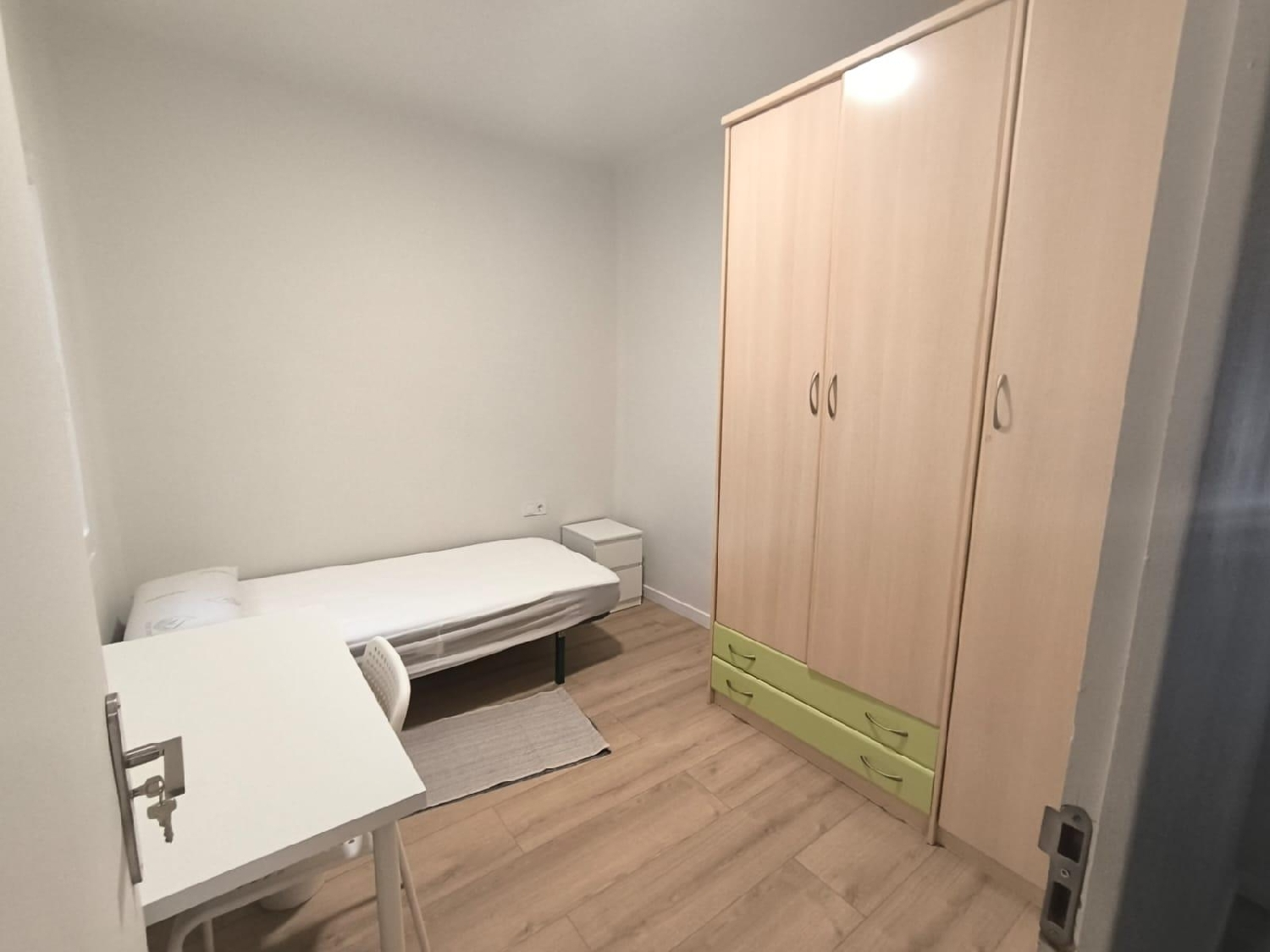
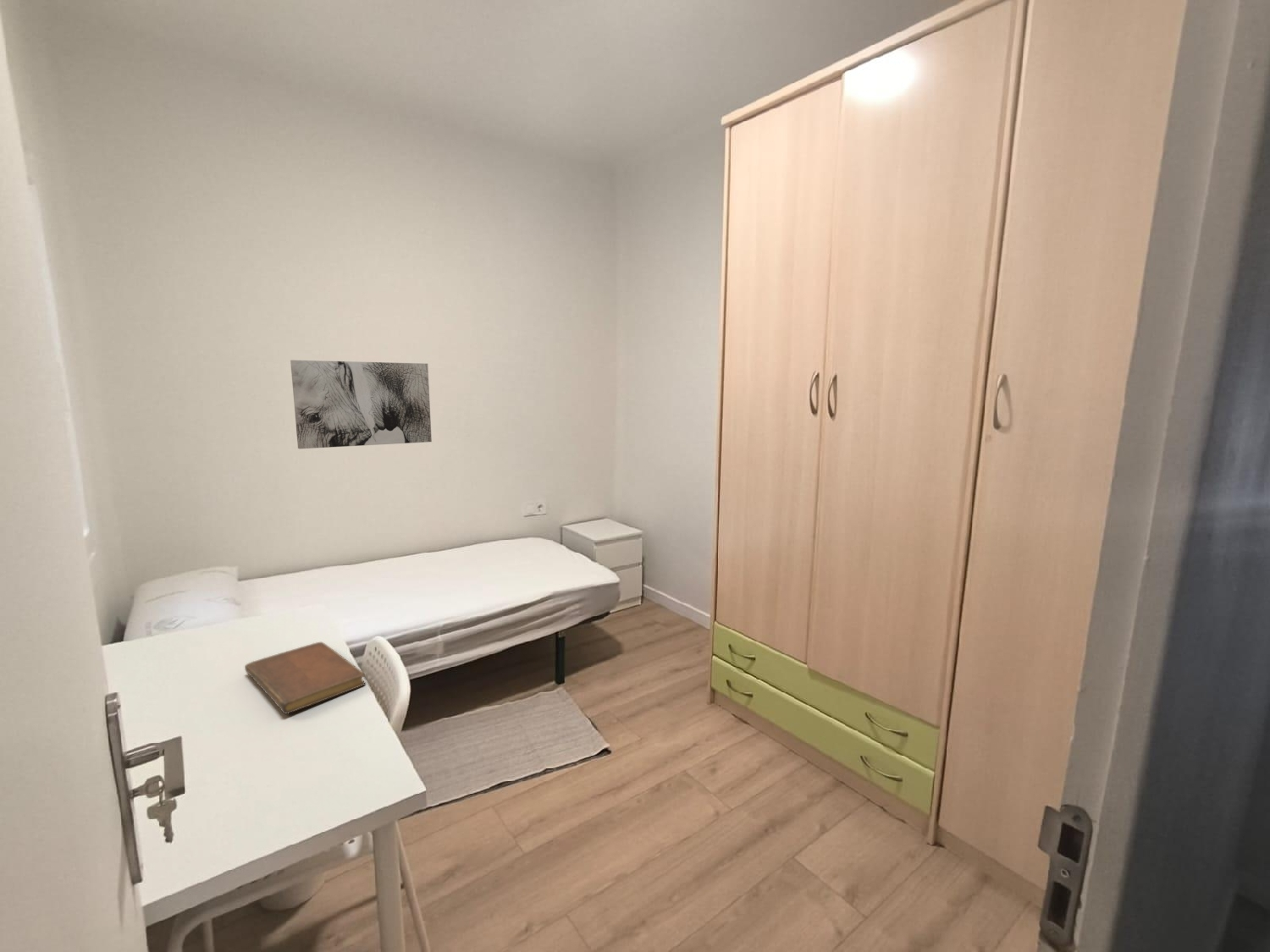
+ wall art [290,360,433,449]
+ notebook [244,641,366,715]
